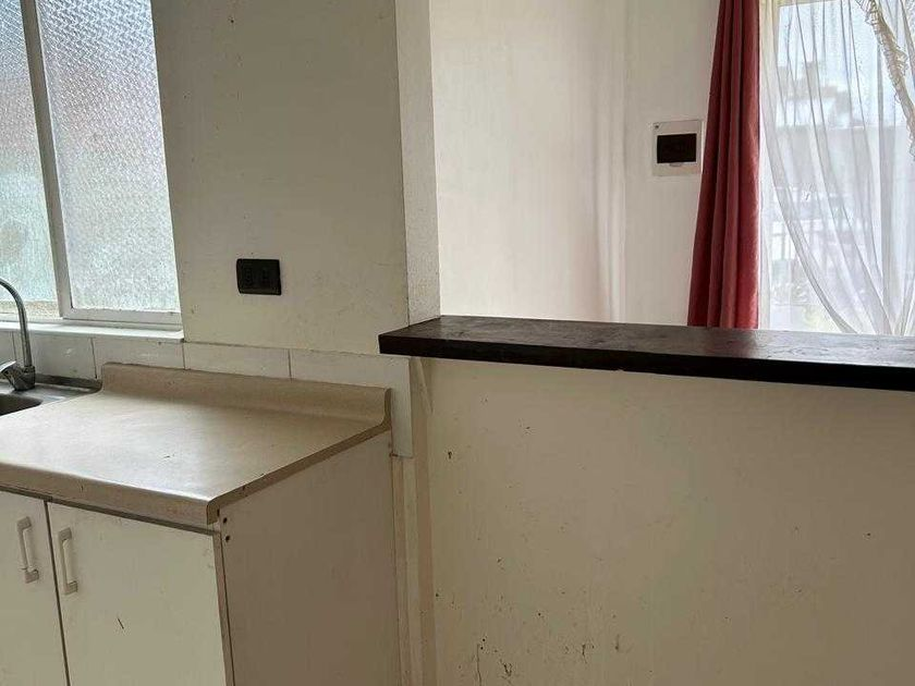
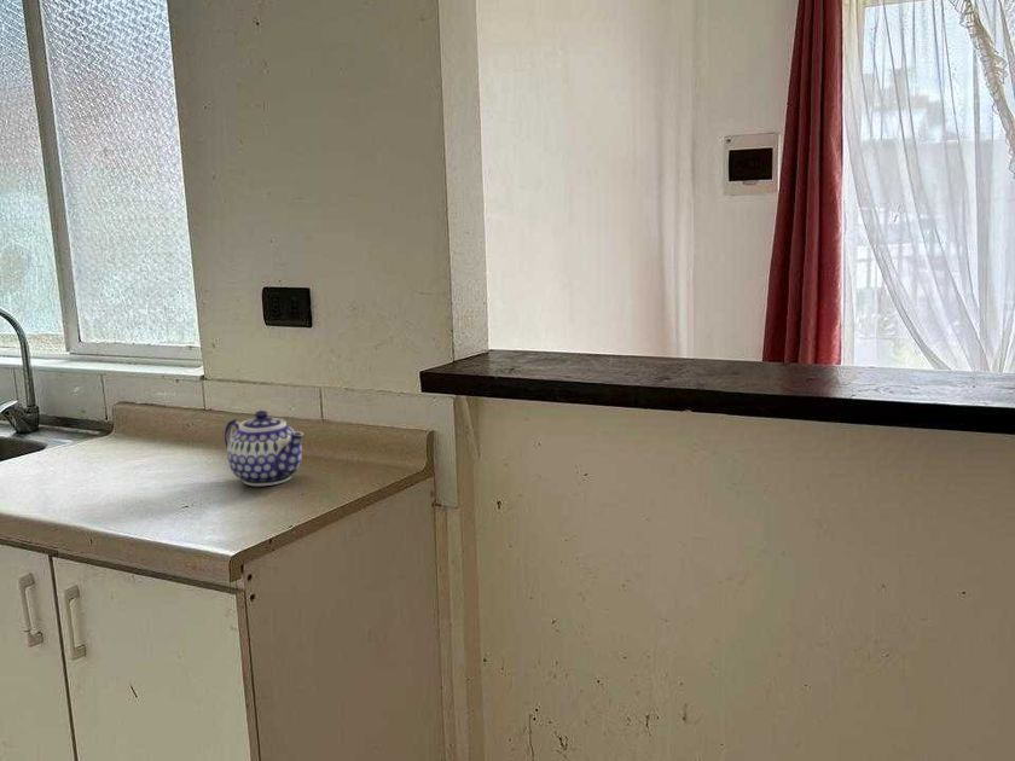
+ teapot [224,409,306,487]
